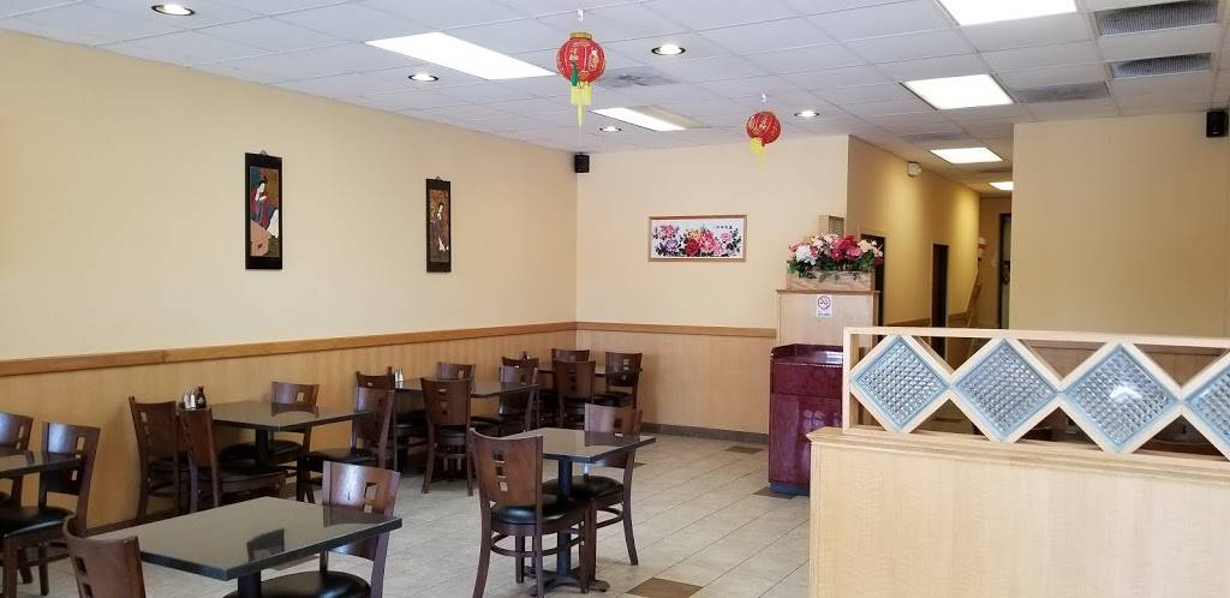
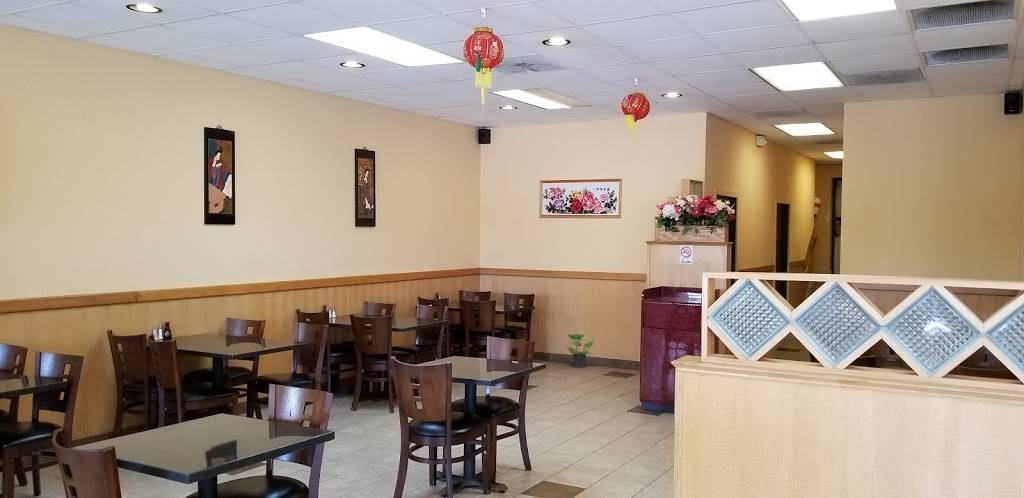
+ potted plant [564,333,595,368]
